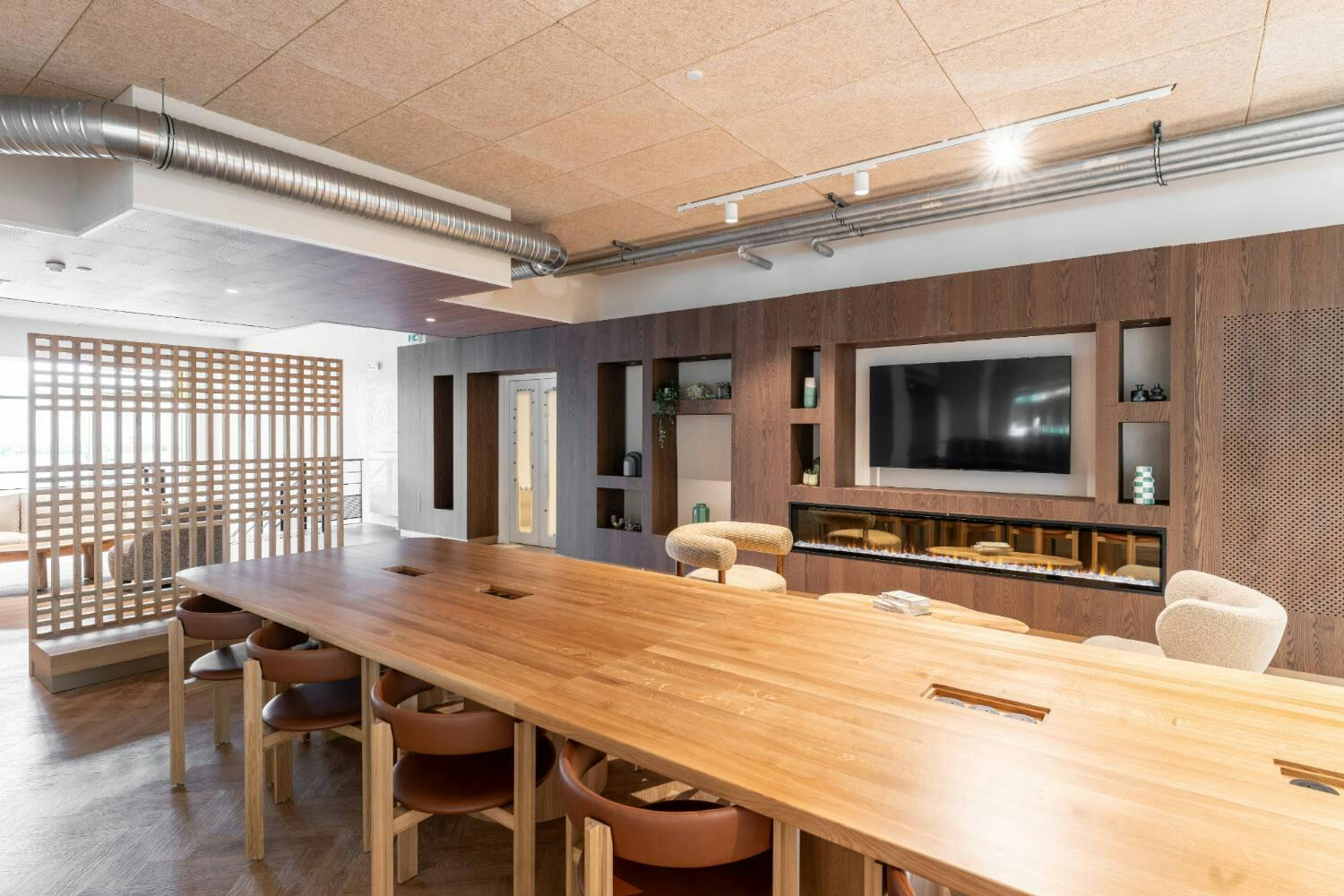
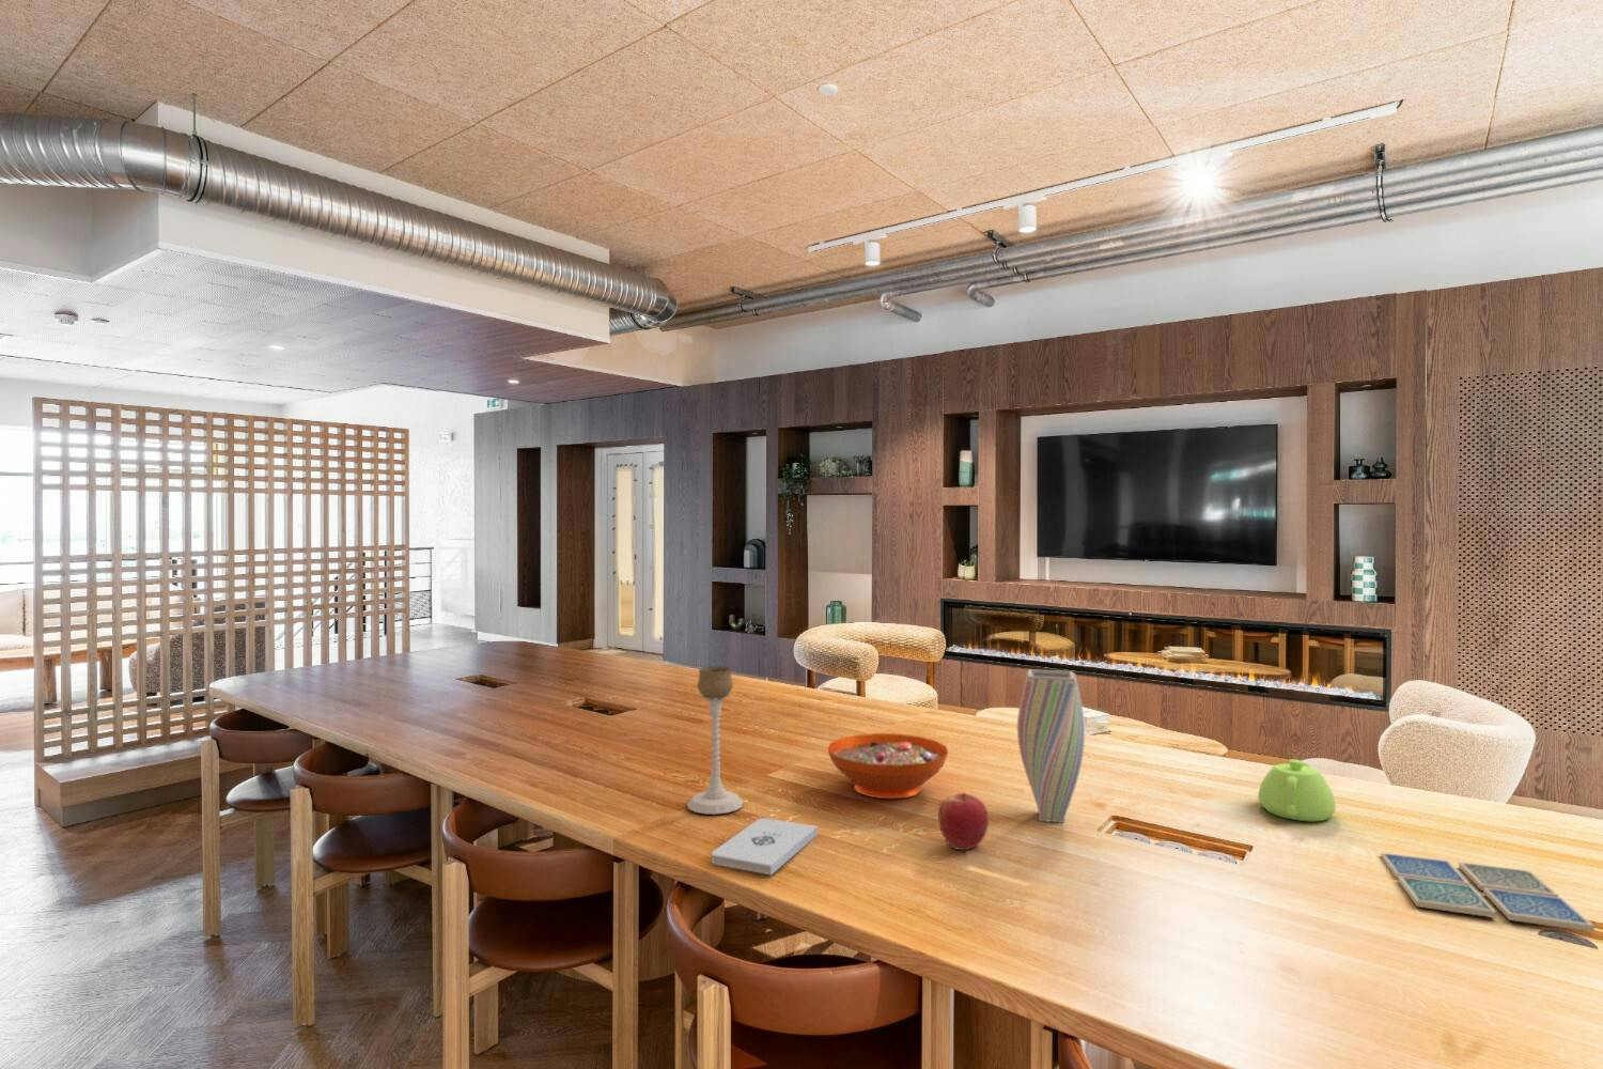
+ apple [937,792,990,851]
+ vase [1016,668,1085,824]
+ teapot [1257,758,1337,822]
+ decorative bowl [828,733,949,799]
+ candle holder [686,665,745,816]
+ notepad [711,817,818,876]
+ drink coaster [1380,852,1596,933]
